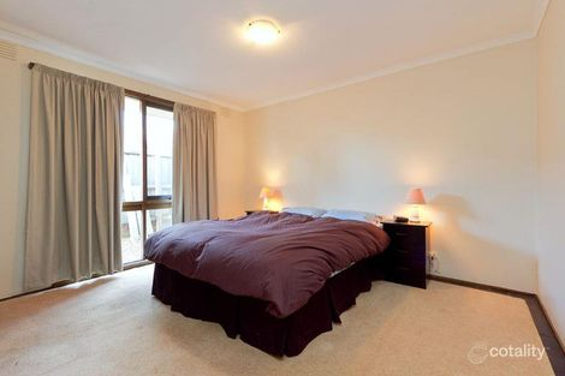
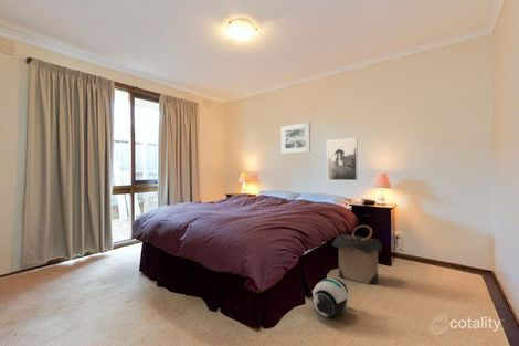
+ wall art [280,122,311,154]
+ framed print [326,136,359,181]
+ laundry hamper [331,224,383,285]
+ robot vacuum [310,277,349,318]
